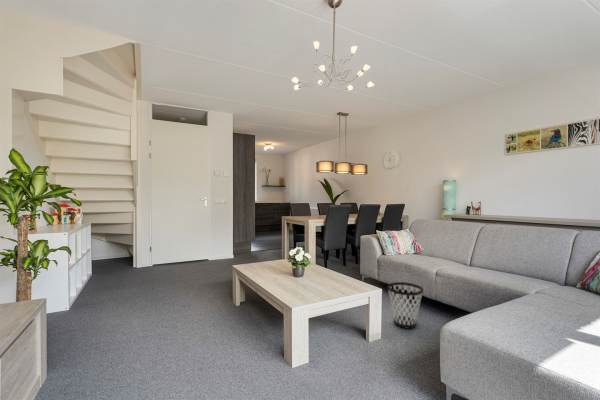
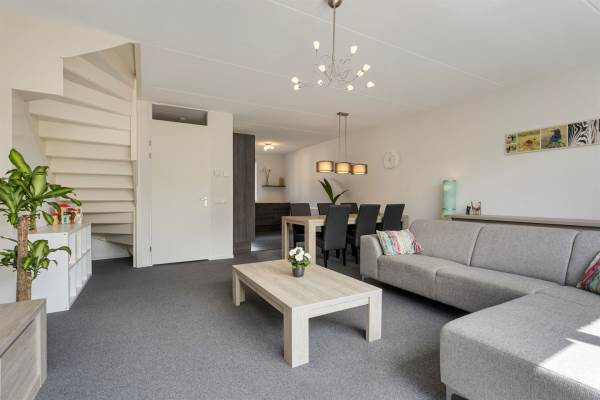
- wastebasket [386,281,424,330]
